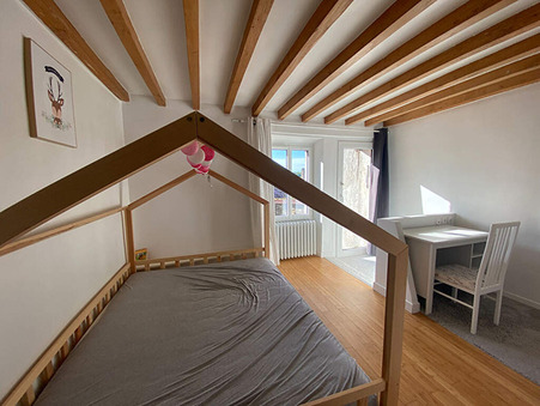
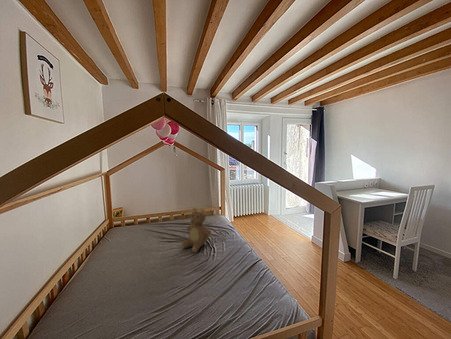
+ teddy bear [180,207,213,254]
